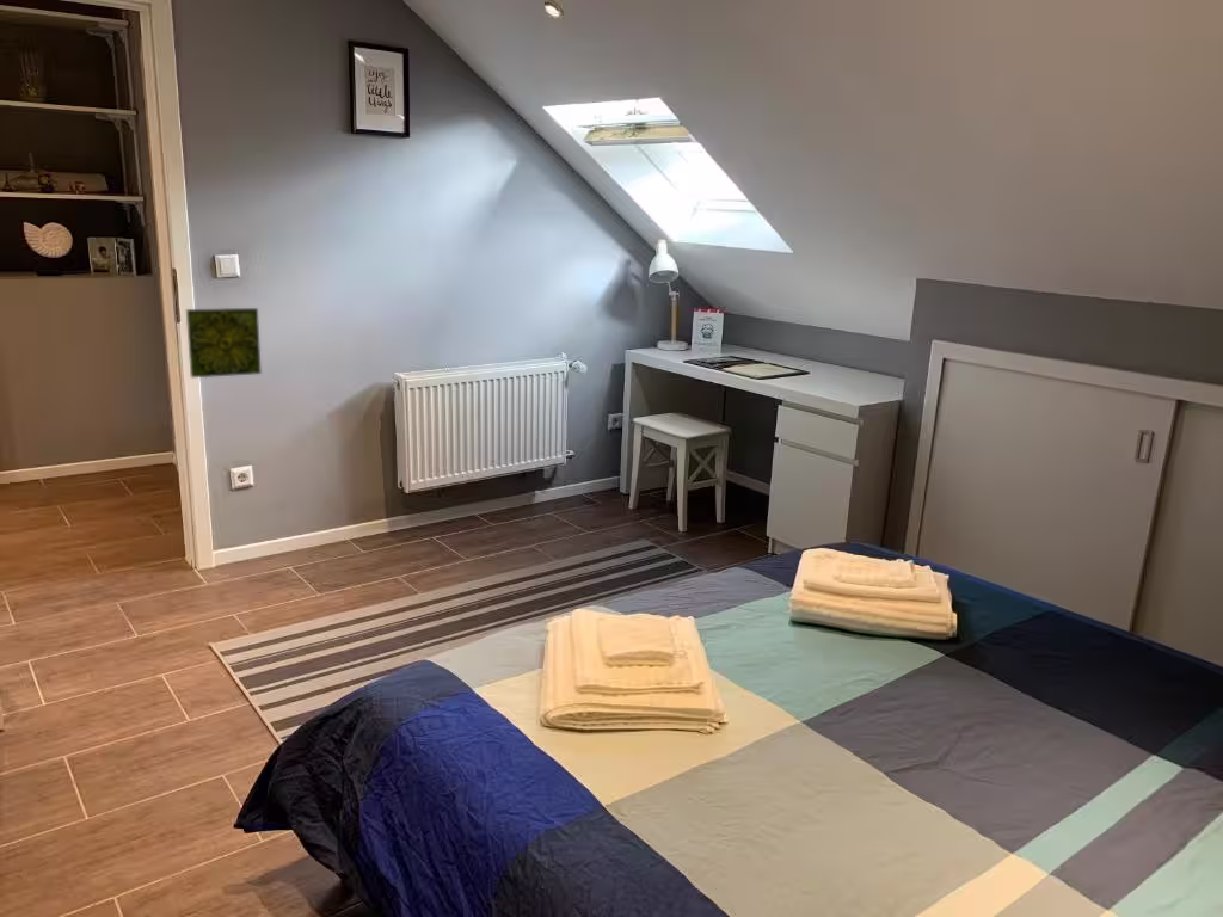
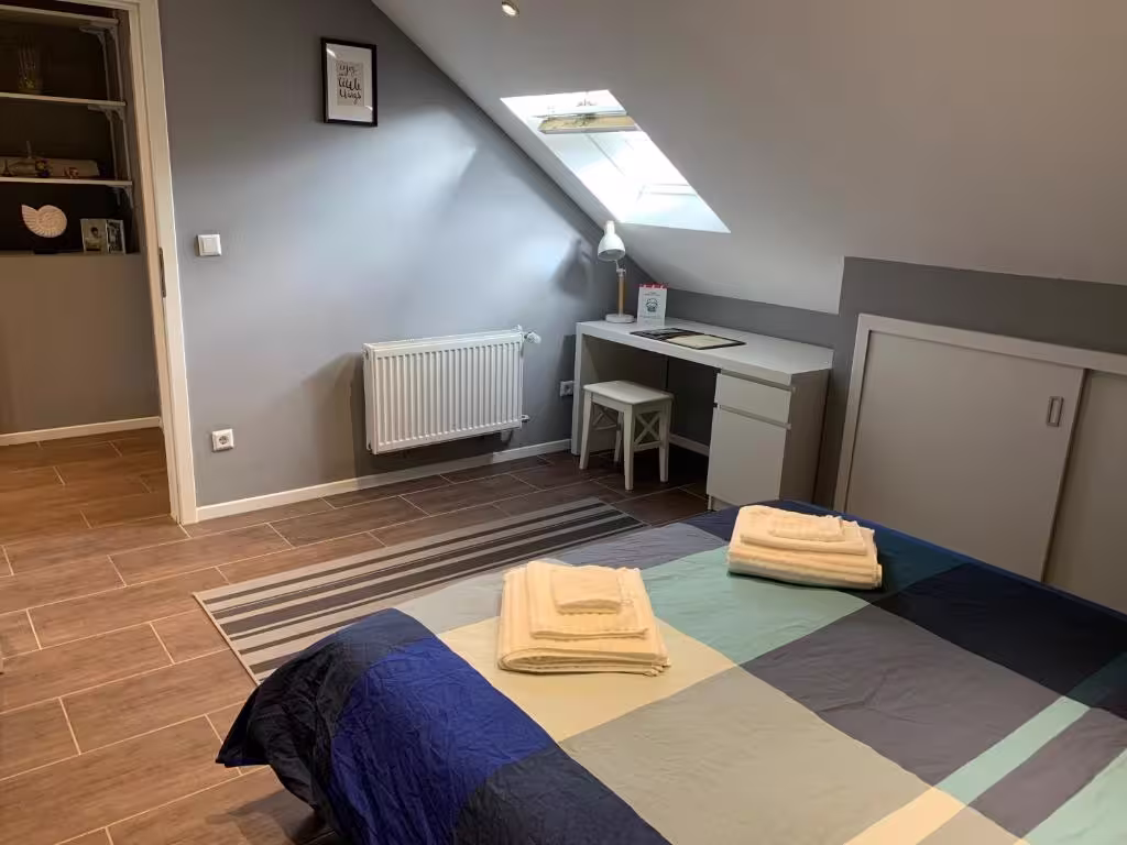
- decorative tile [185,307,263,379]
